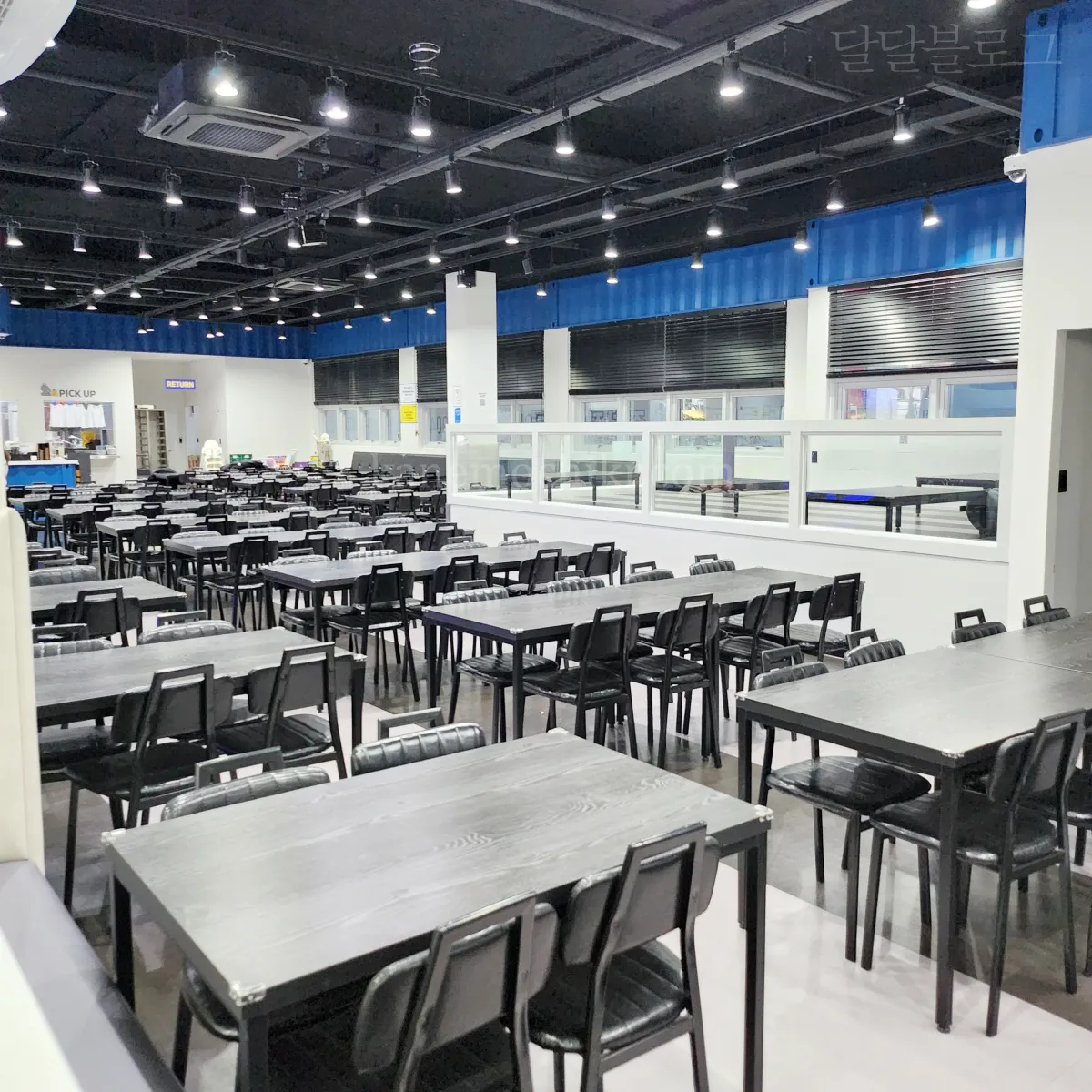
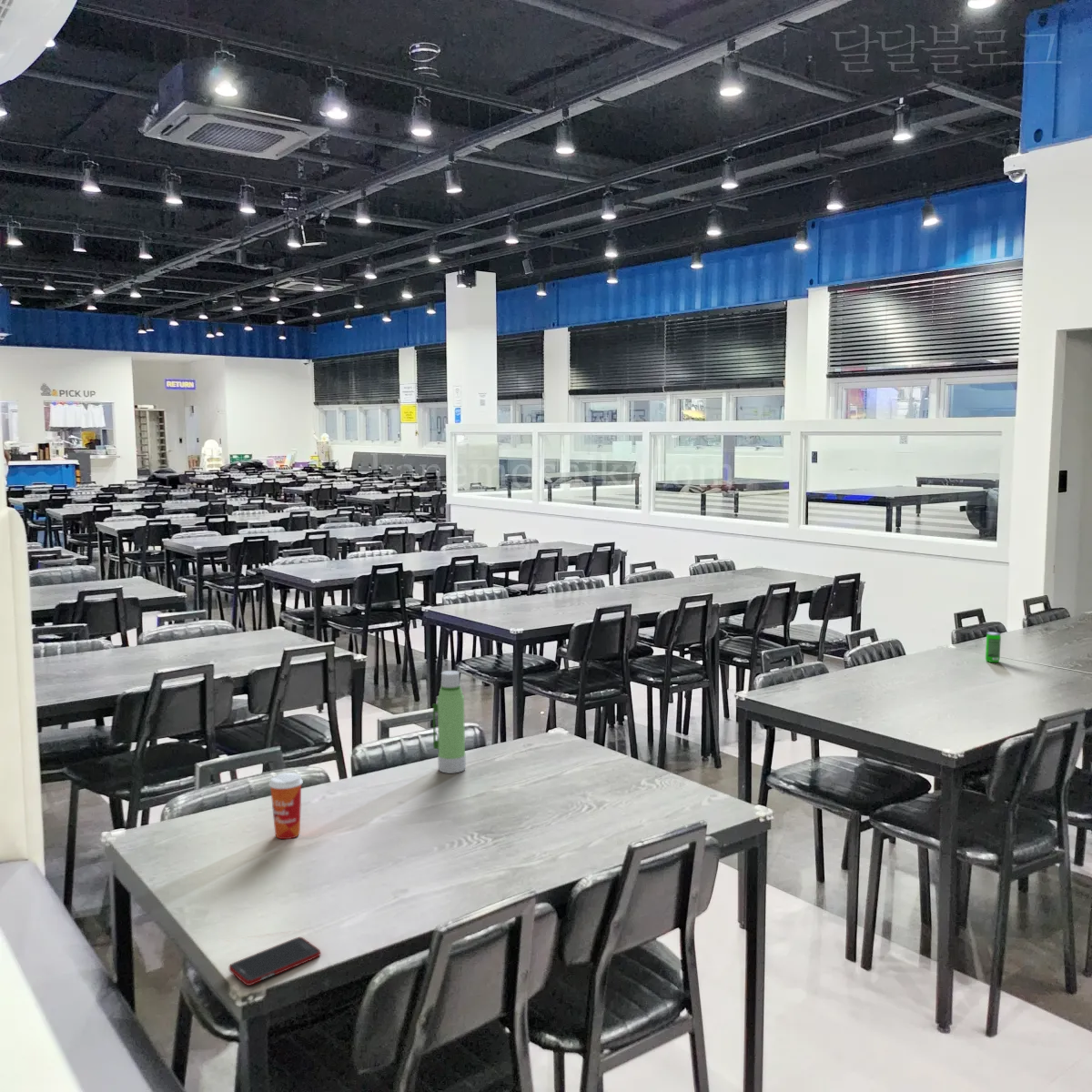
+ water bottle [432,670,467,774]
+ cell phone [228,936,321,986]
+ paper cup [268,772,304,840]
+ beverage can [985,631,1002,663]
